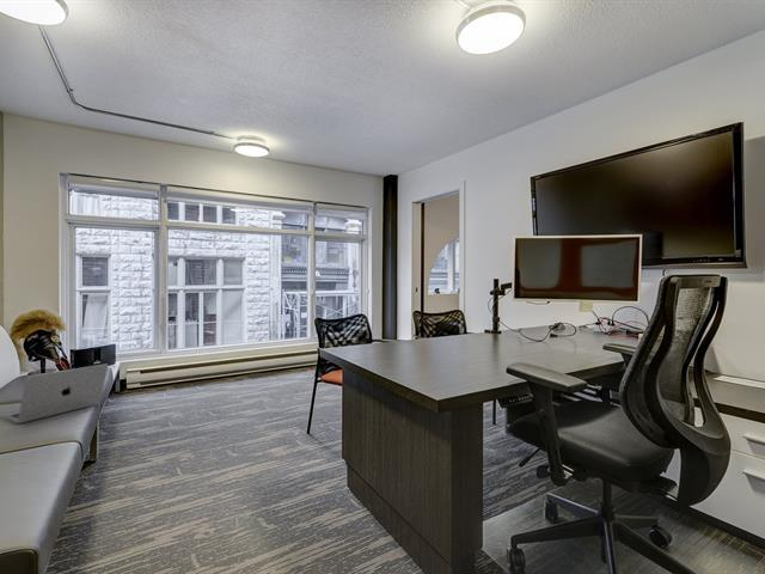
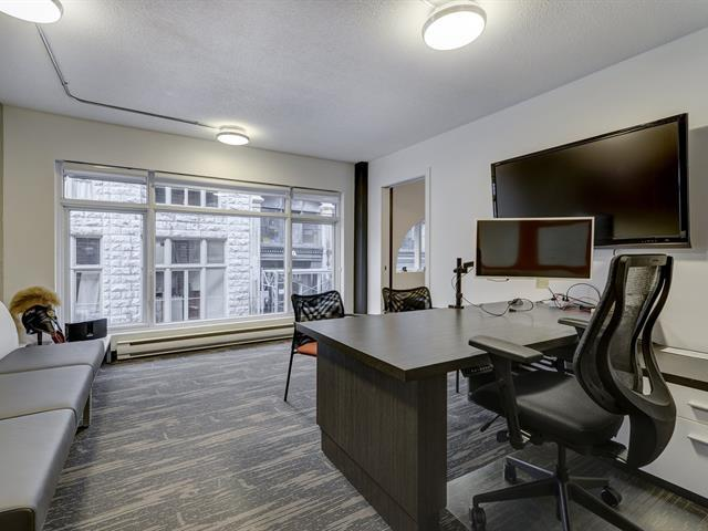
- laptop [0,362,109,425]
